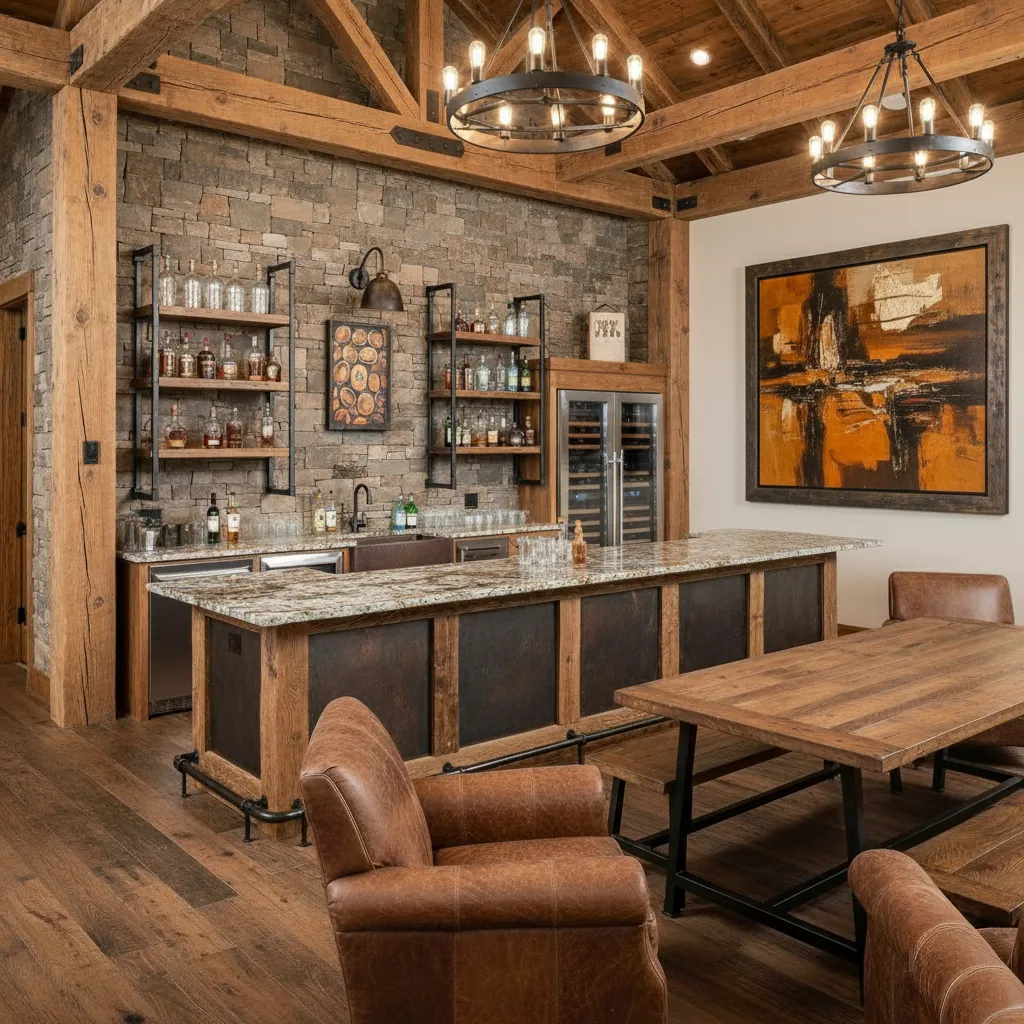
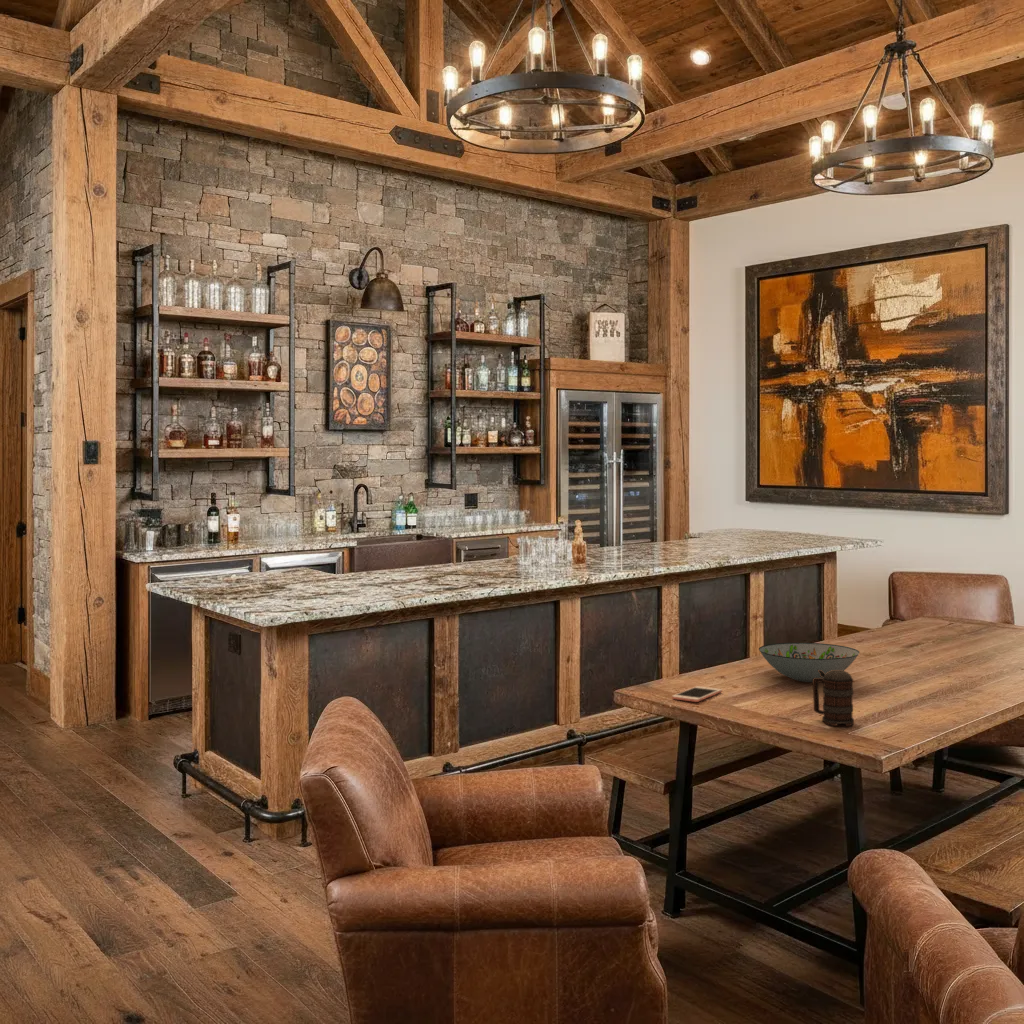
+ decorative bowl [758,642,860,683]
+ cell phone [671,685,723,703]
+ beer mug [812,670,855,727]
